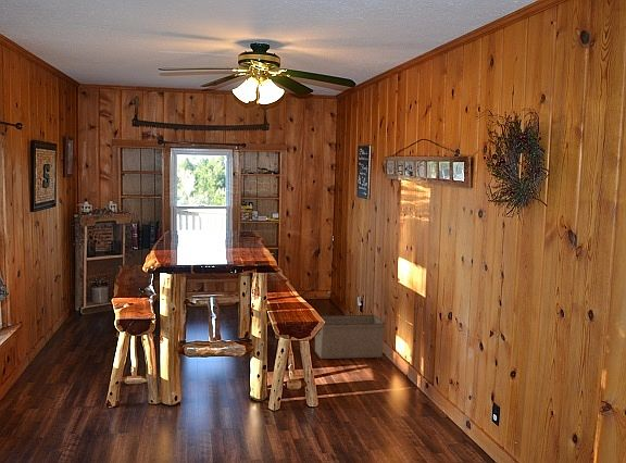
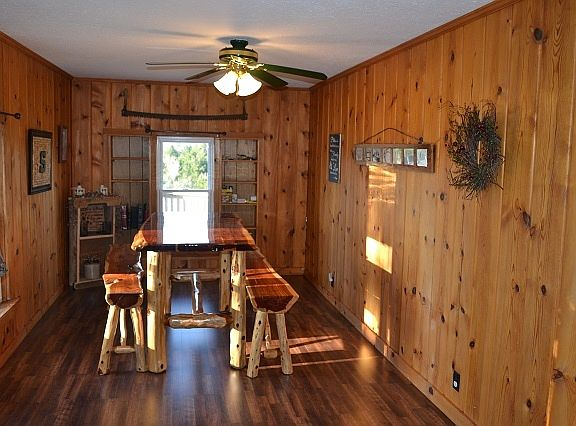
- storage bin [314,314,386,360]
